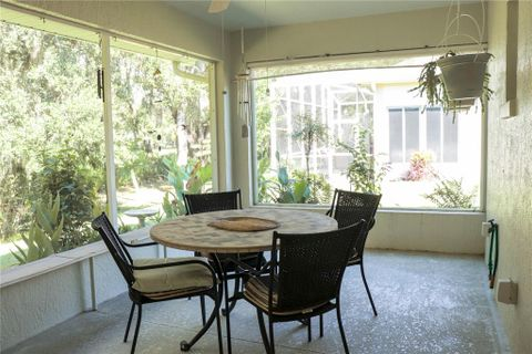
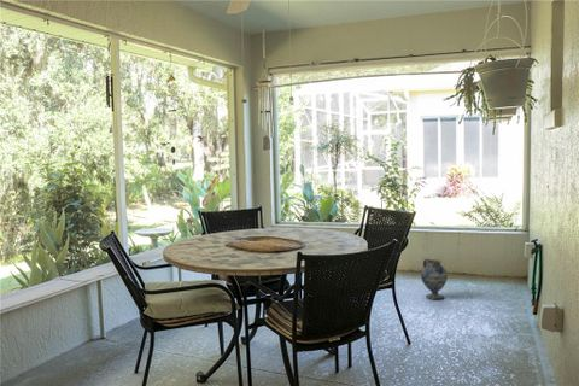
+ ceramic jug [420,258,449,300]
